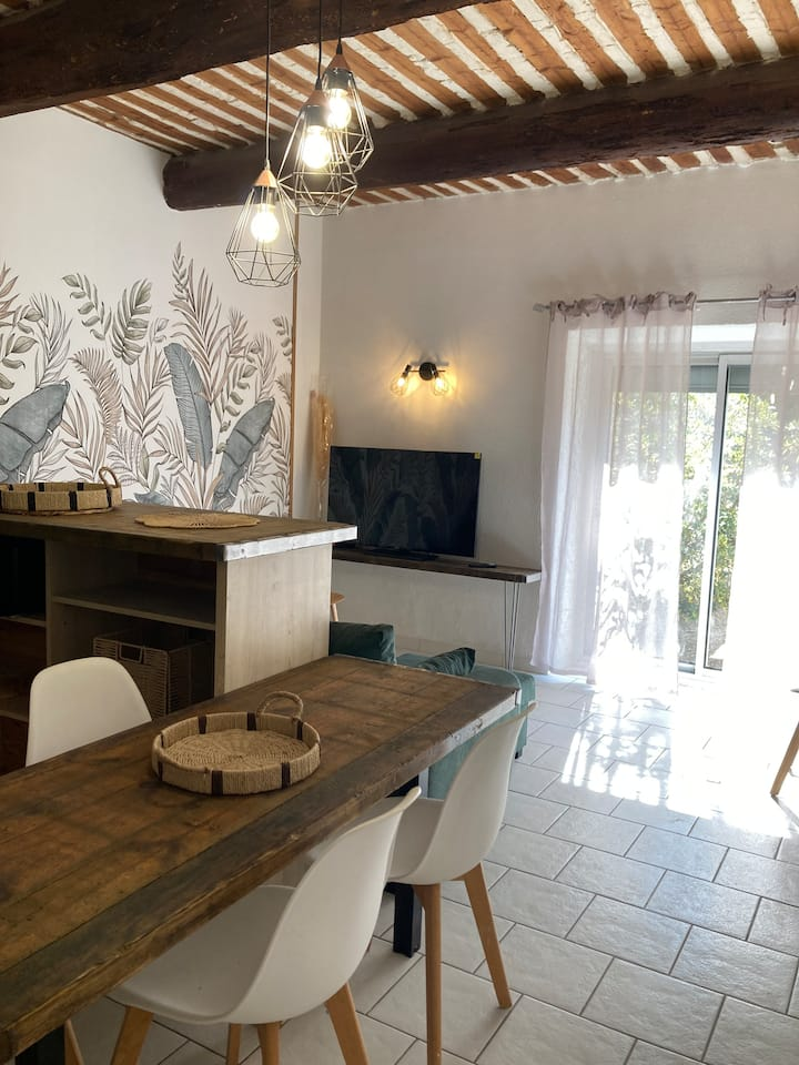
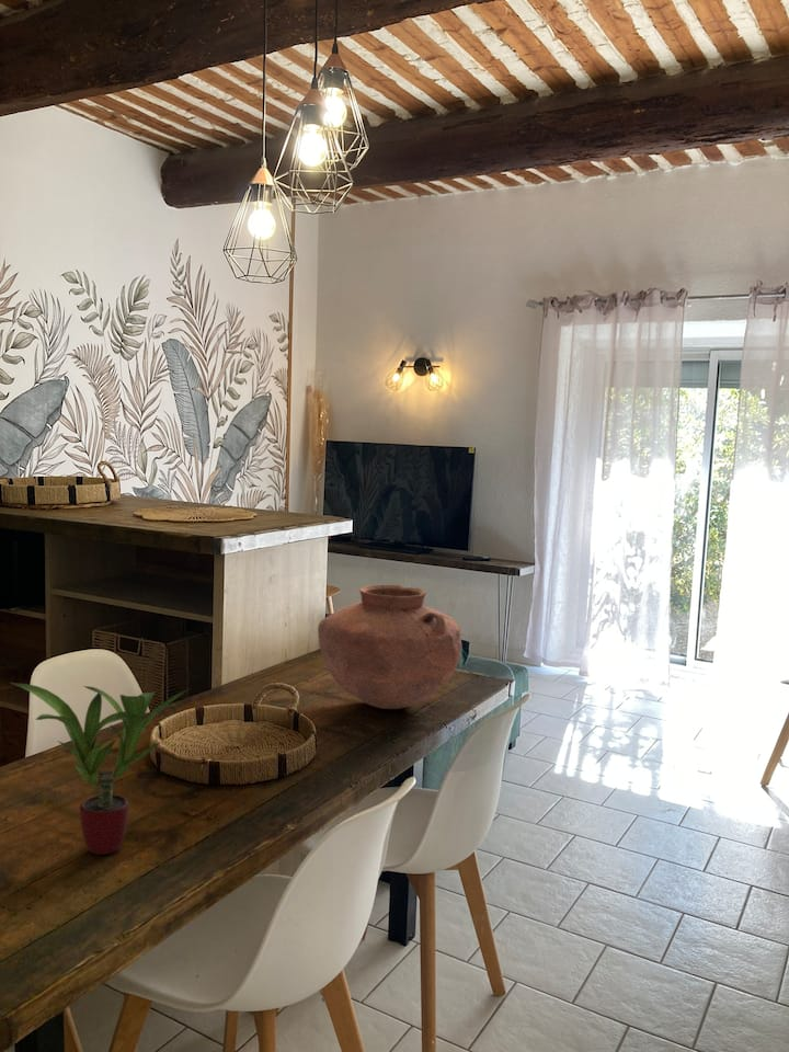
+ vase [317,584,464,710]
+ potted plant [10,682,190,856]
